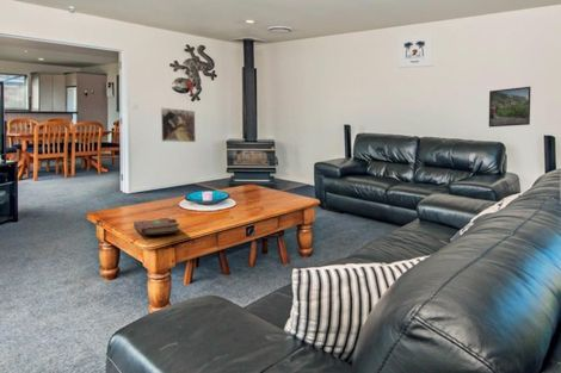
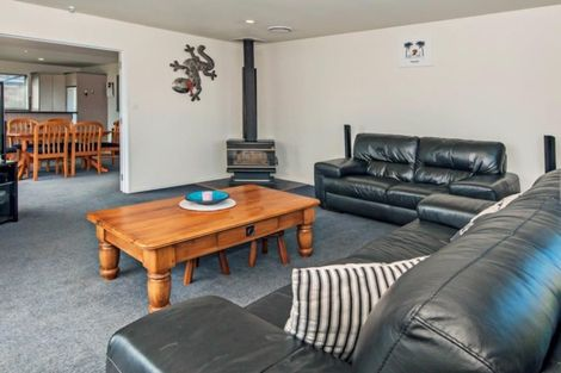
- book [132,216,180,237]
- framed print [159,107,197,143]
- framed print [488,86,532,129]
